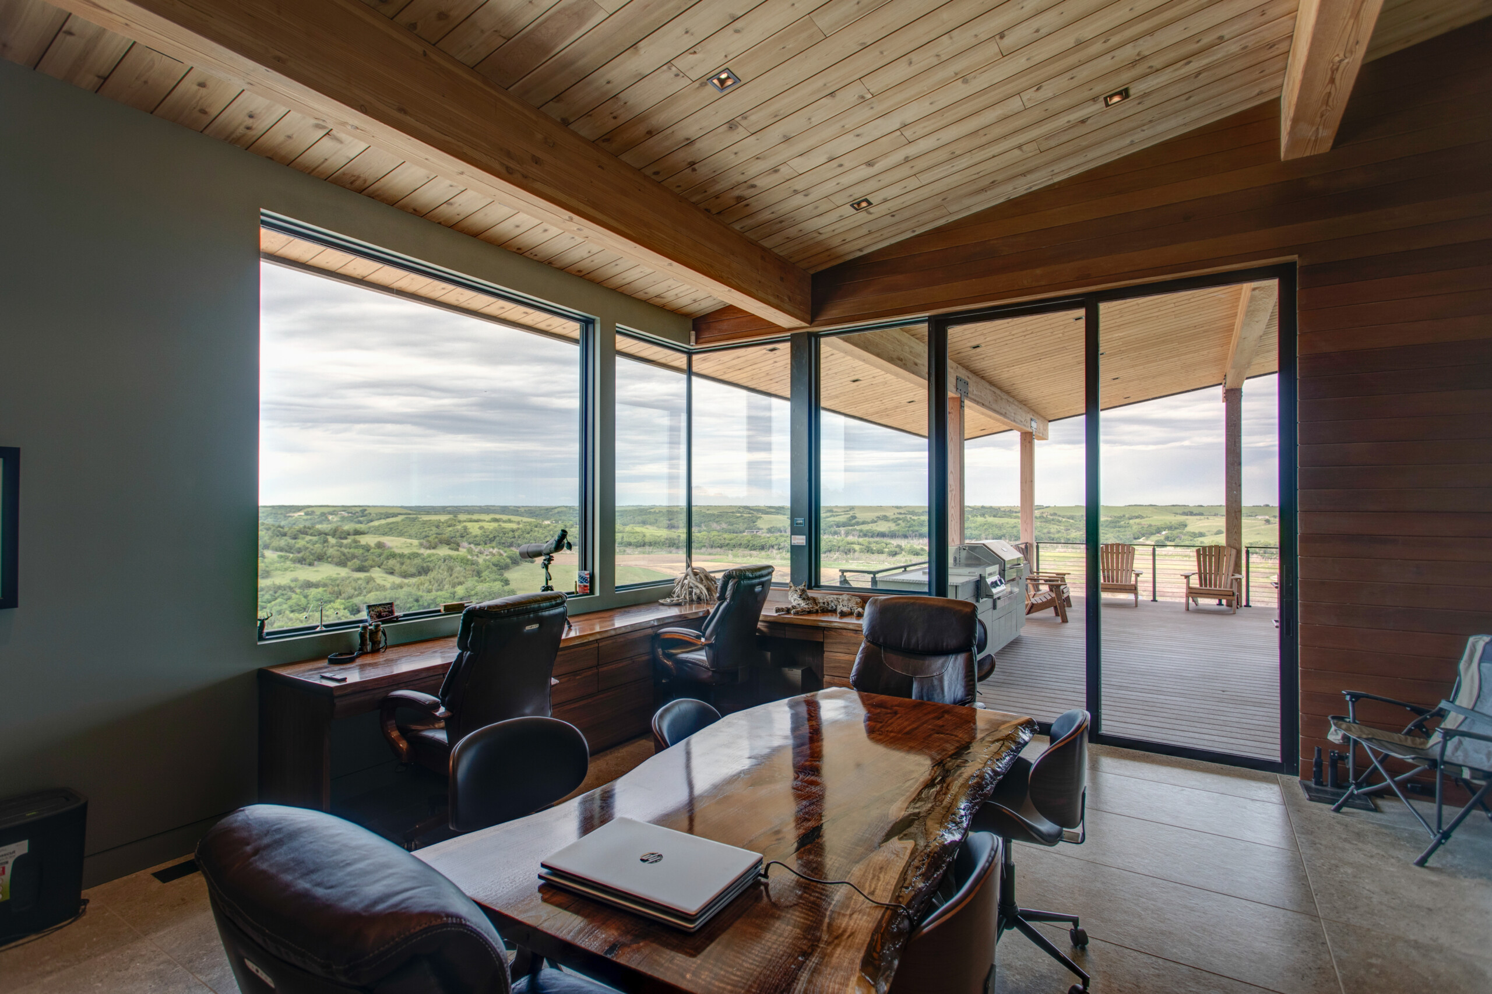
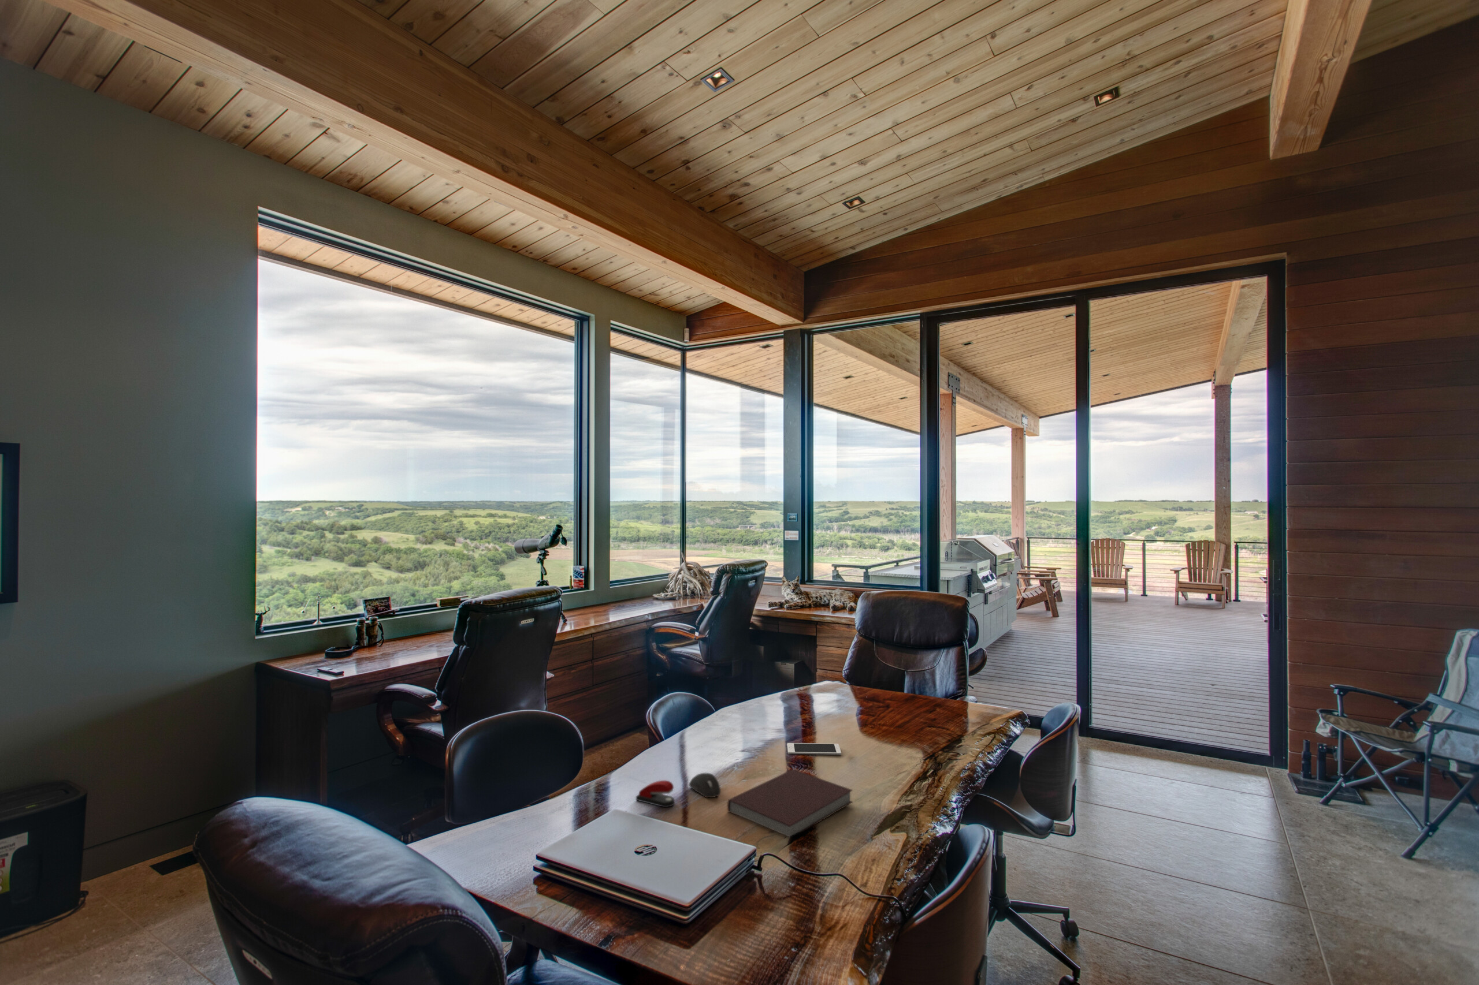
+ notebook [727,768,853,838]
+ cell phone [786,742,841,755]
+ stapler [636,781,675,808]
+ computer mouse [688,773,721,798]
